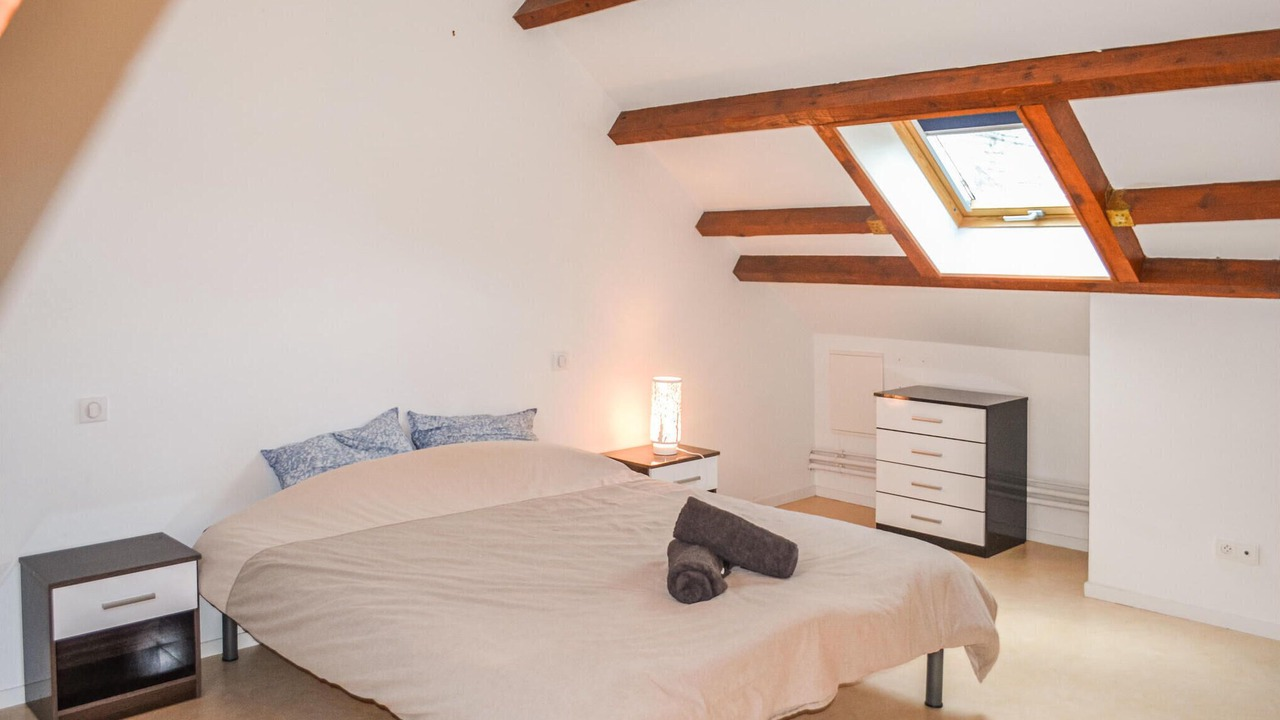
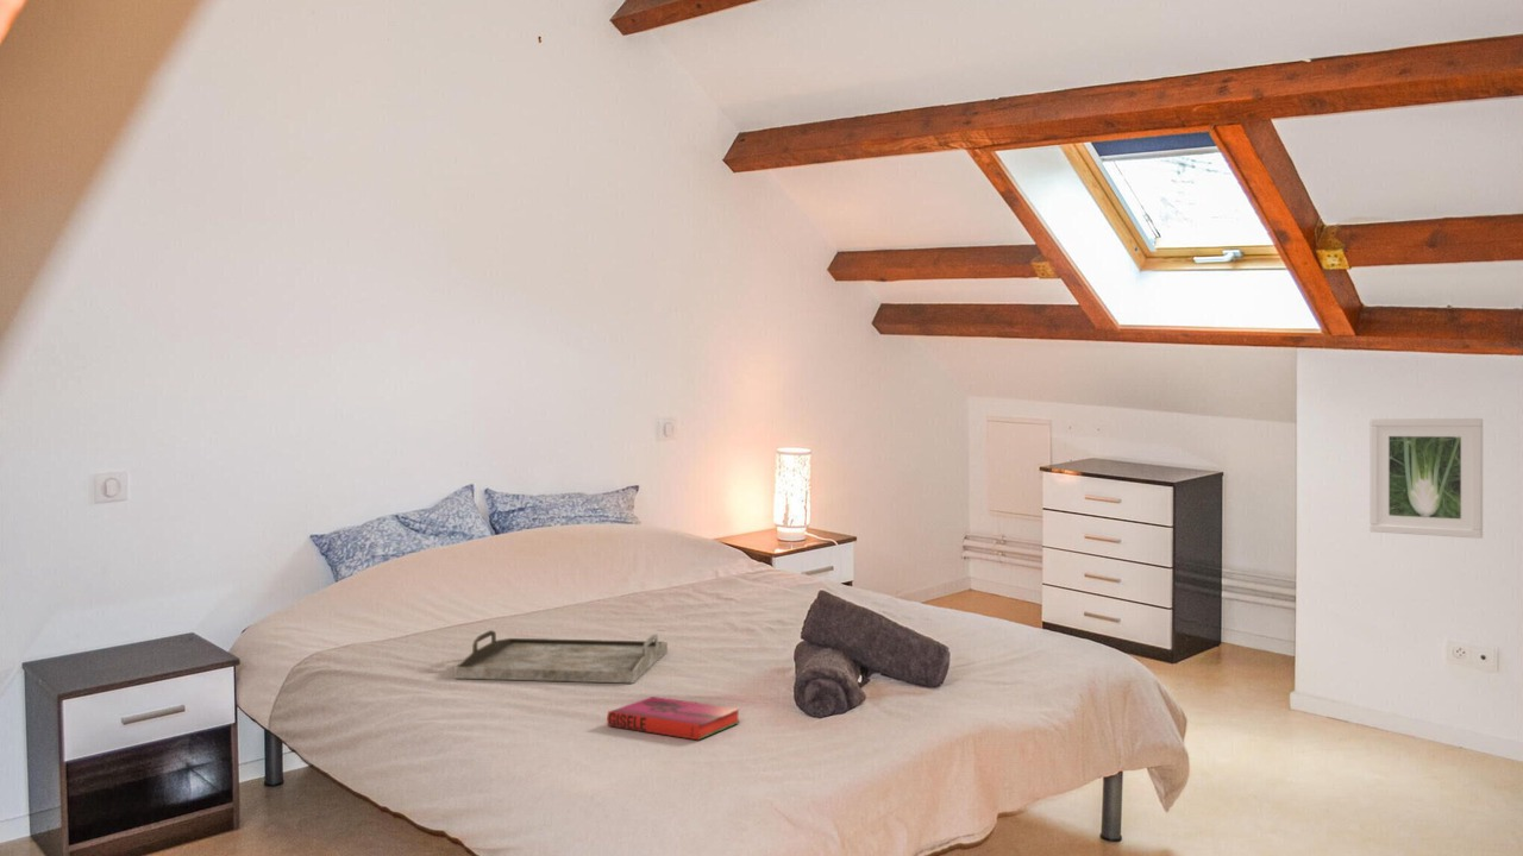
+ serving tray [453,629,669,684]
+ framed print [1368,417,1484,540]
+ hardback book [606,696,741,742]
